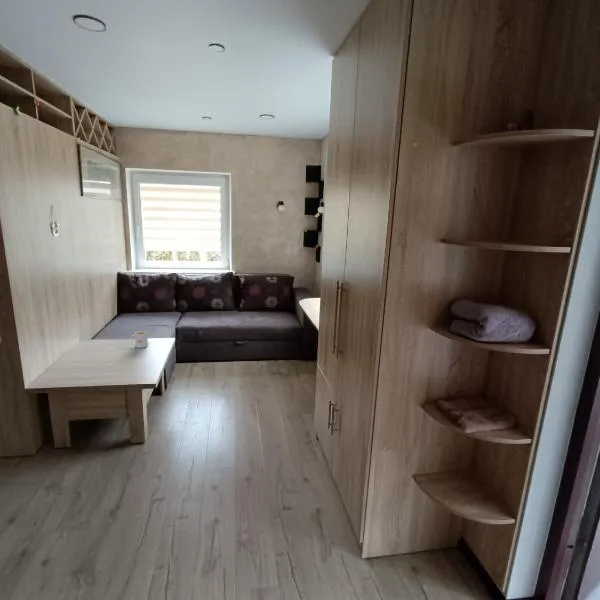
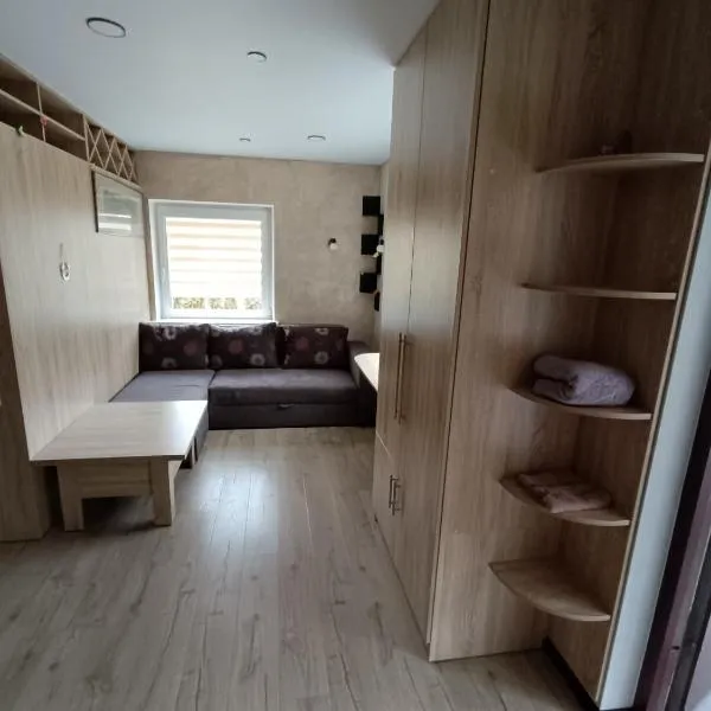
- mug [130,330,149,349]
